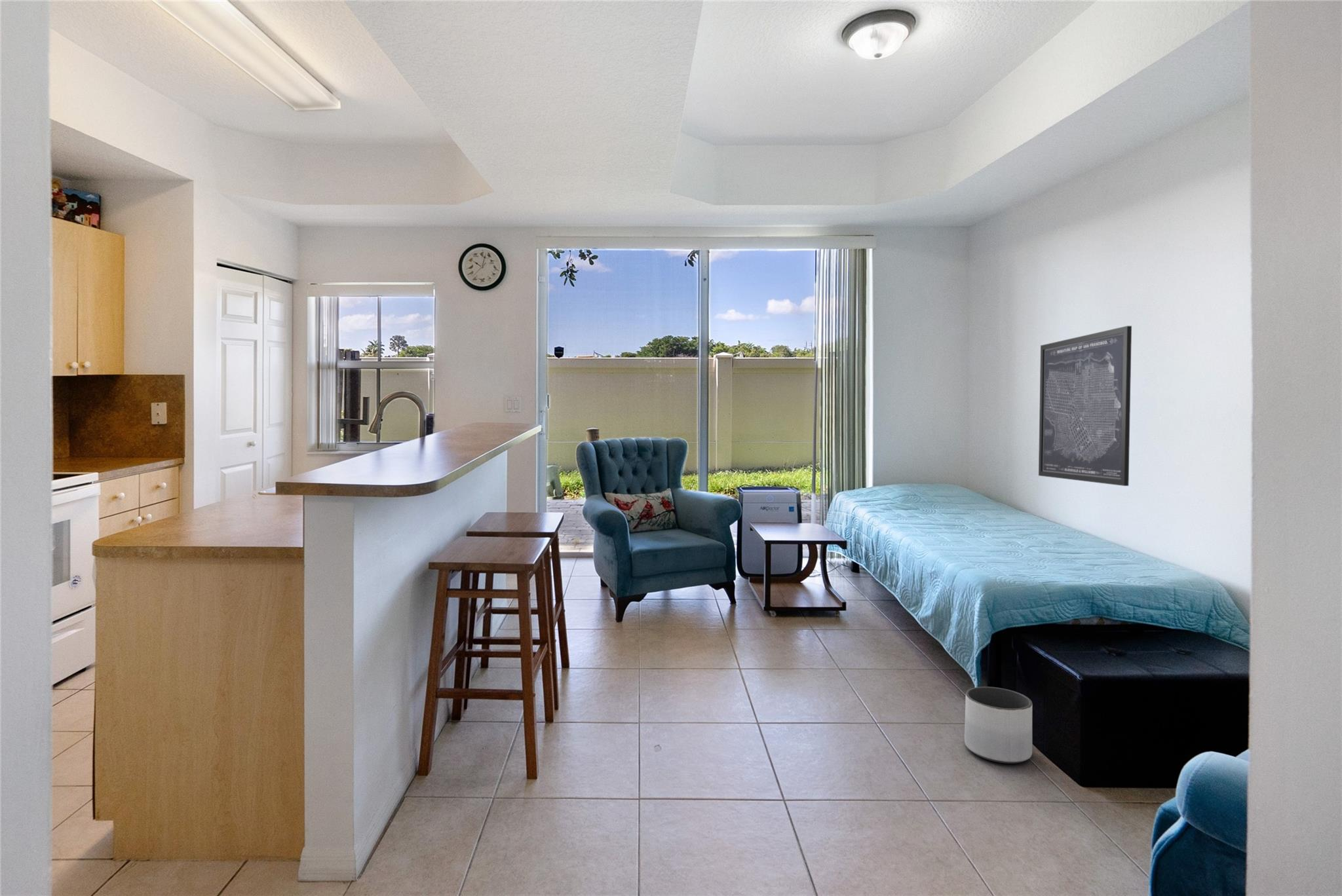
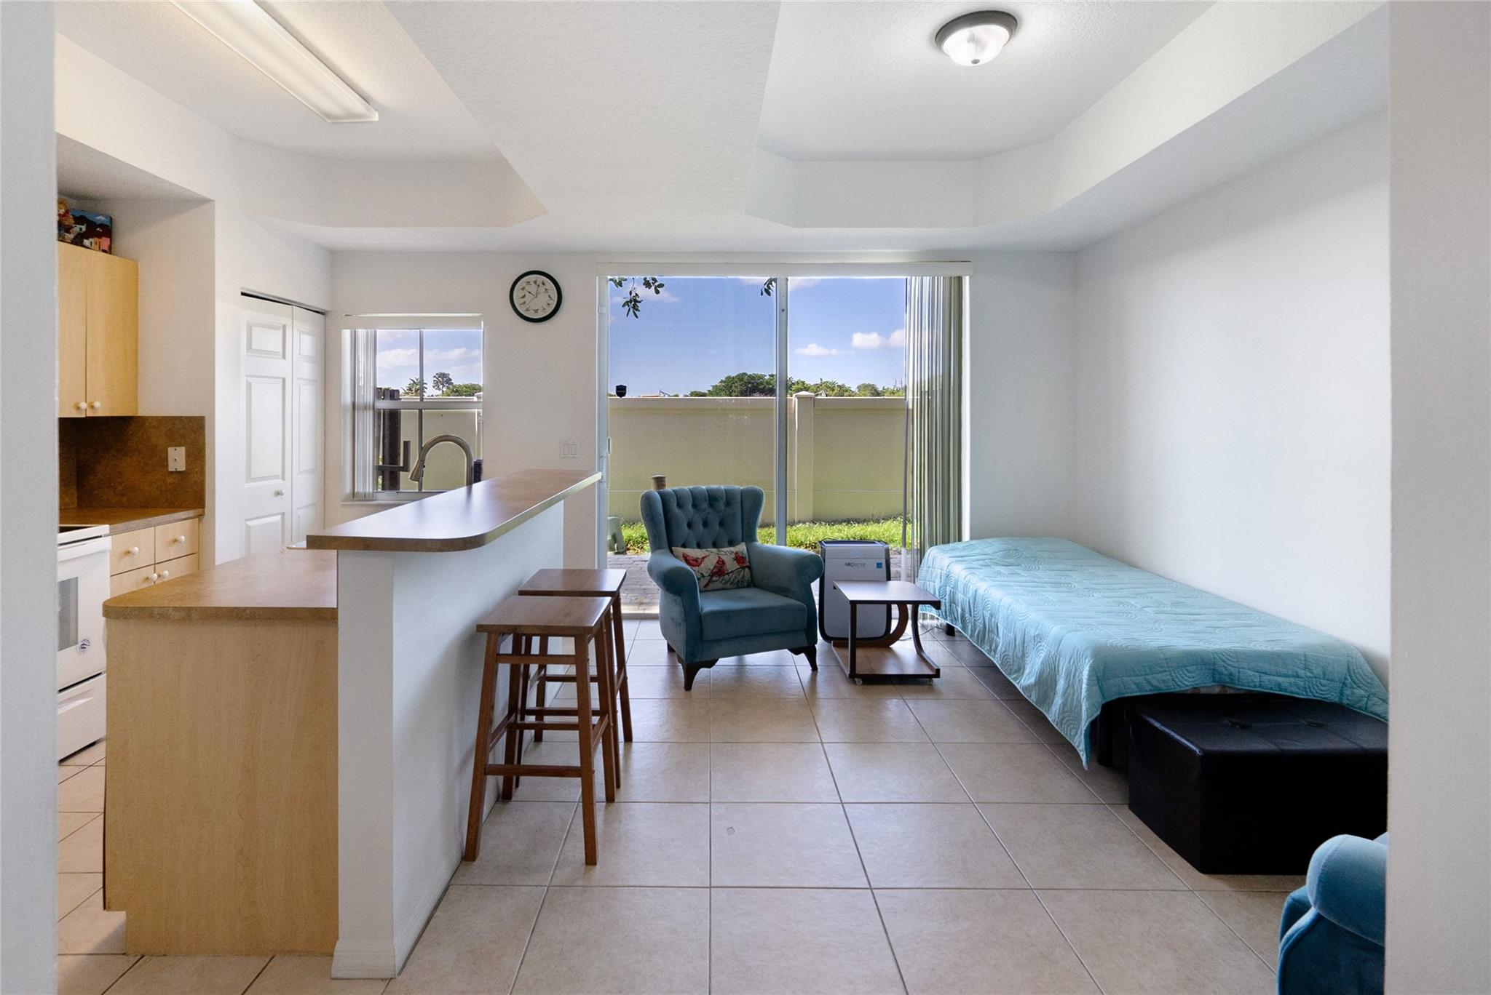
- planter [964,686,1033,764]
- wall art [1038,326,1132,487]
